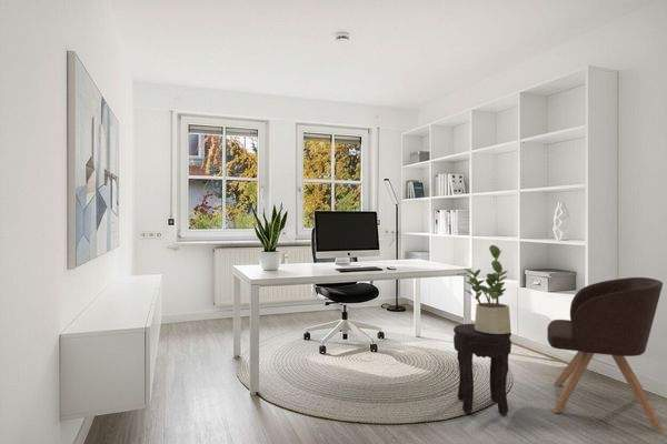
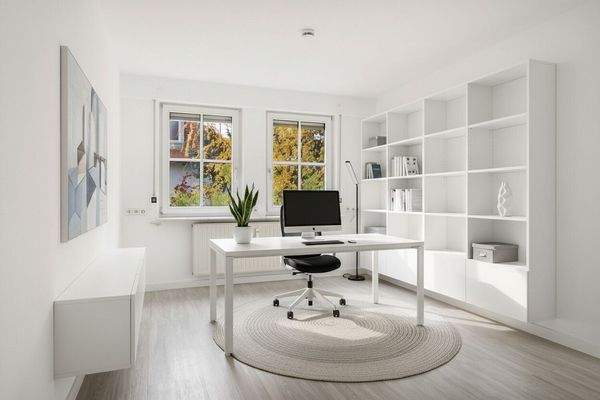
- potted plant [464,244,512,334]
- armchair [546,276,666,432]
- side table [452,323,512,416]
